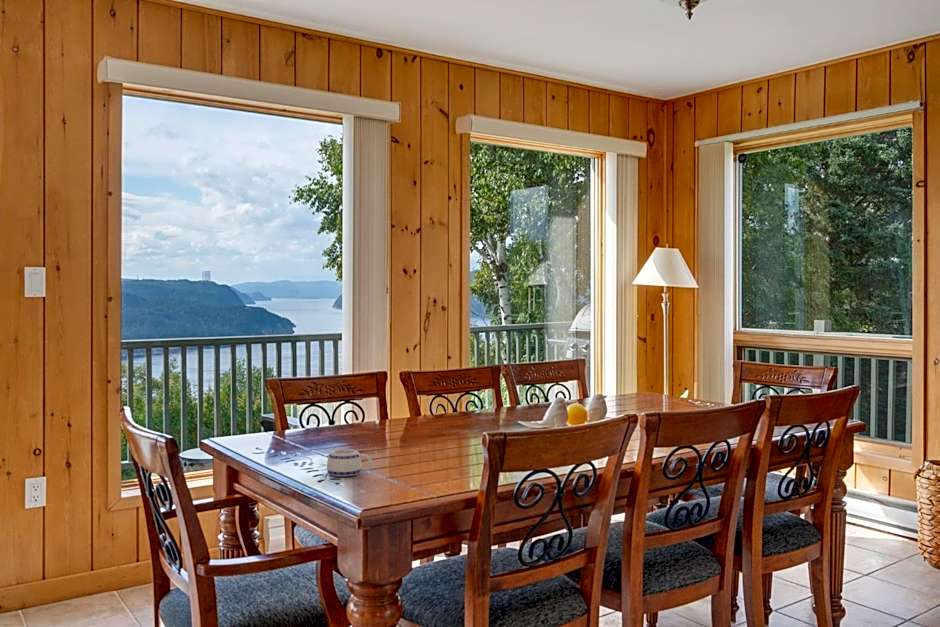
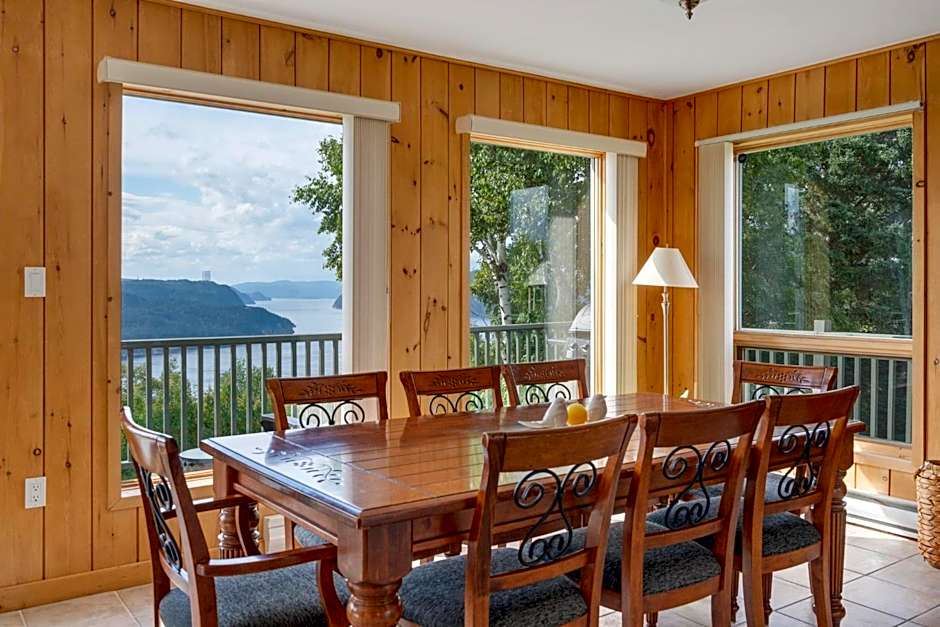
- mug [326,448,373,477]
